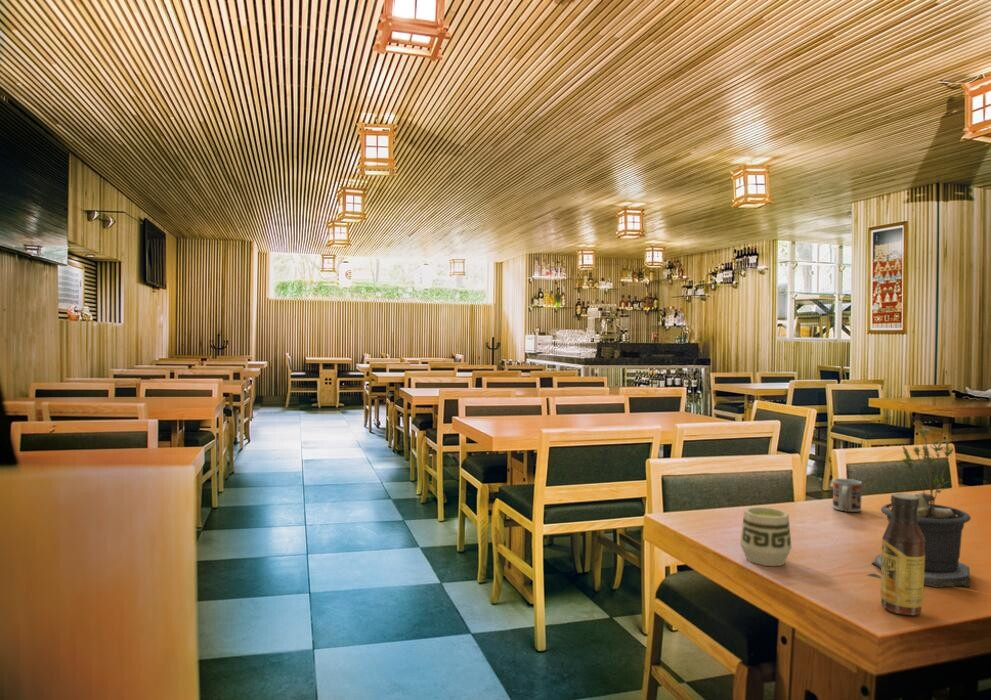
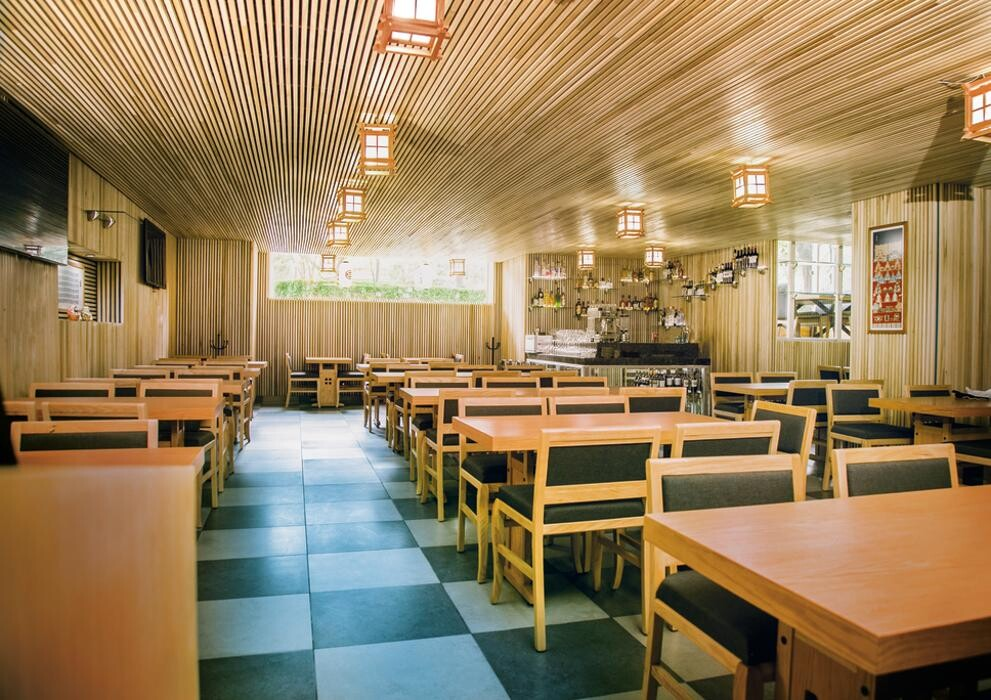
- potted plant [866,425,972,589]
- cup [739,506,793,567]
- cup [832,477,863,513]
- sauce bottle [879,492,925,616]
